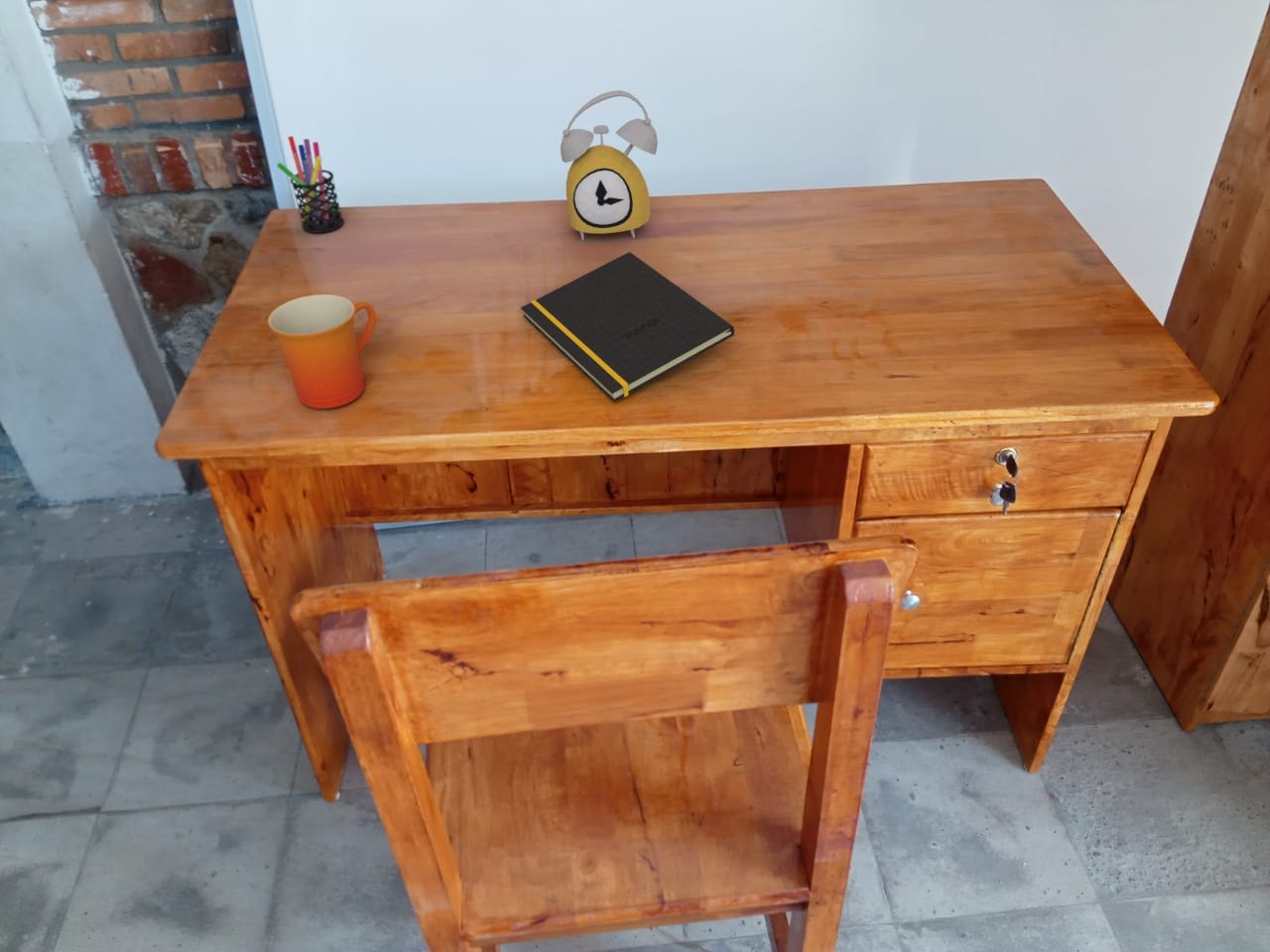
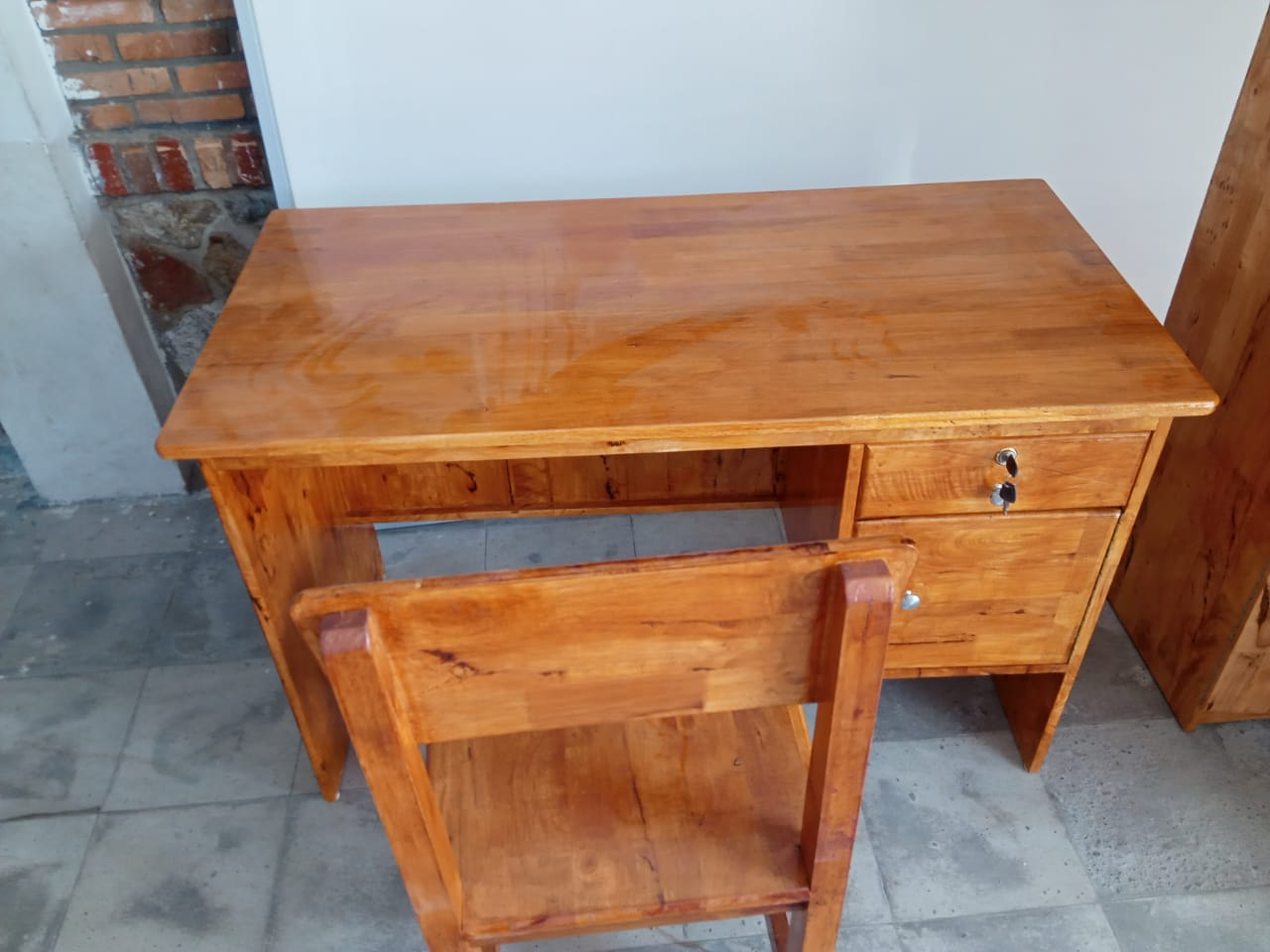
- alarm clock [560,89,659,241]
- mug [266,294,378,410]
- pen holder [276,135,344,234]
- notepad [520,251,735,403]
